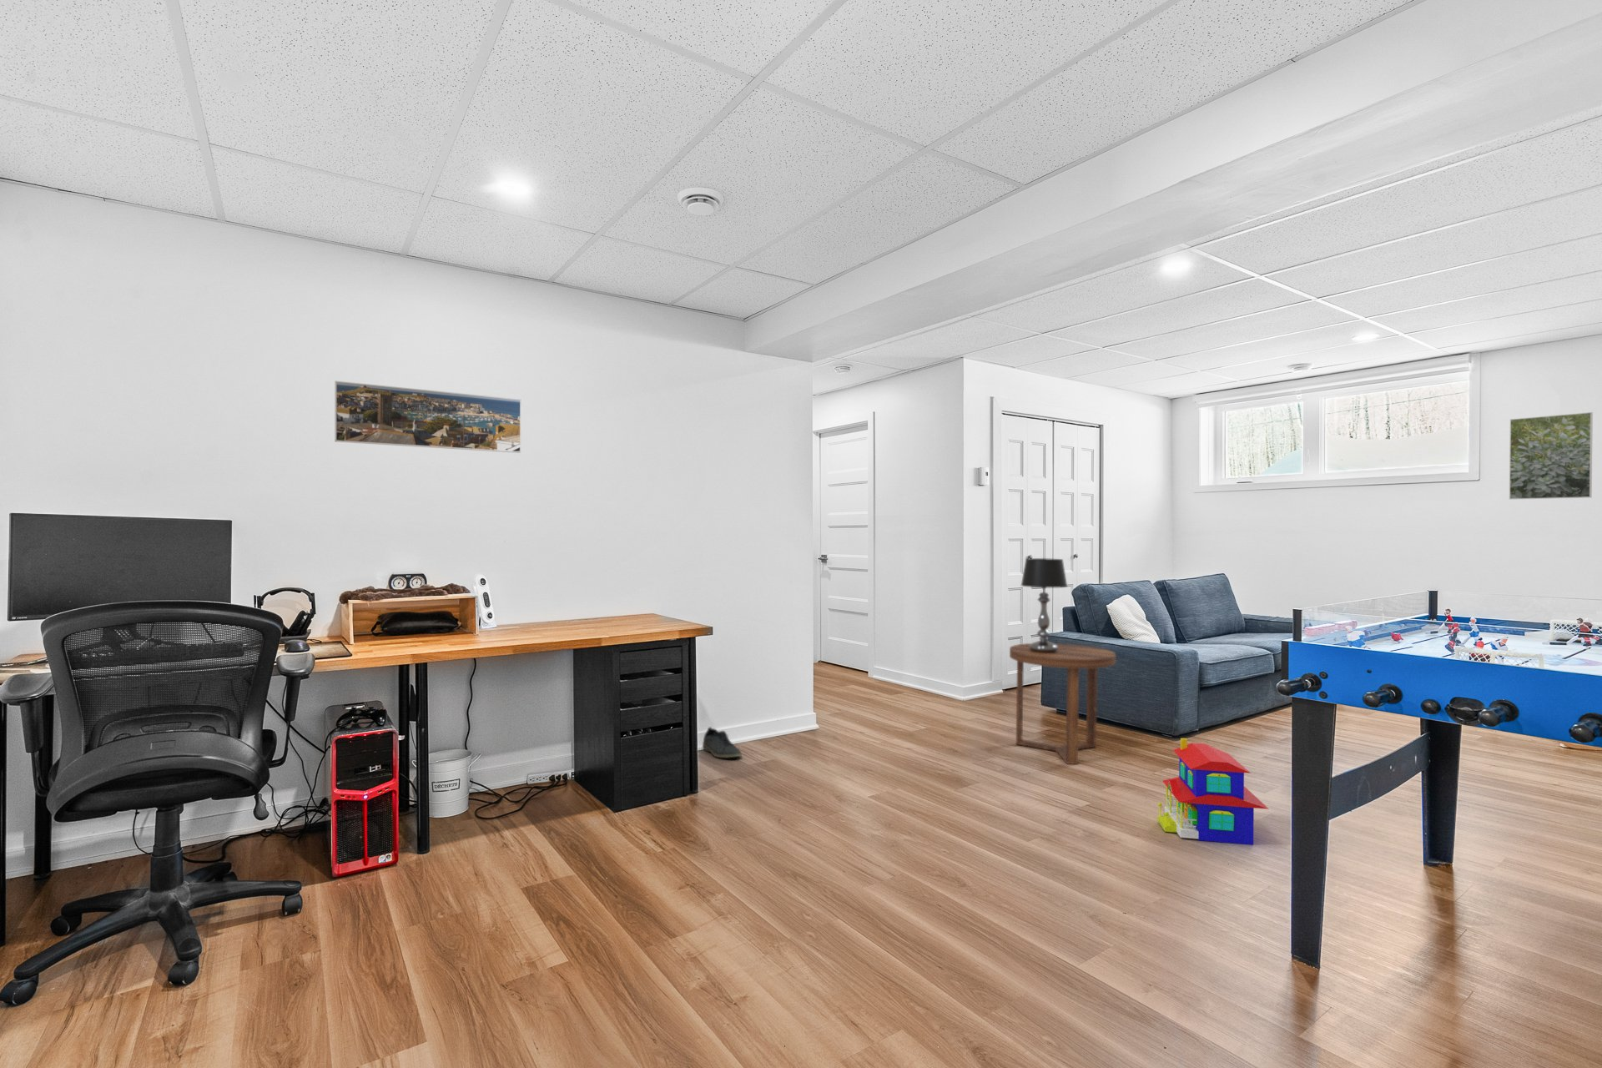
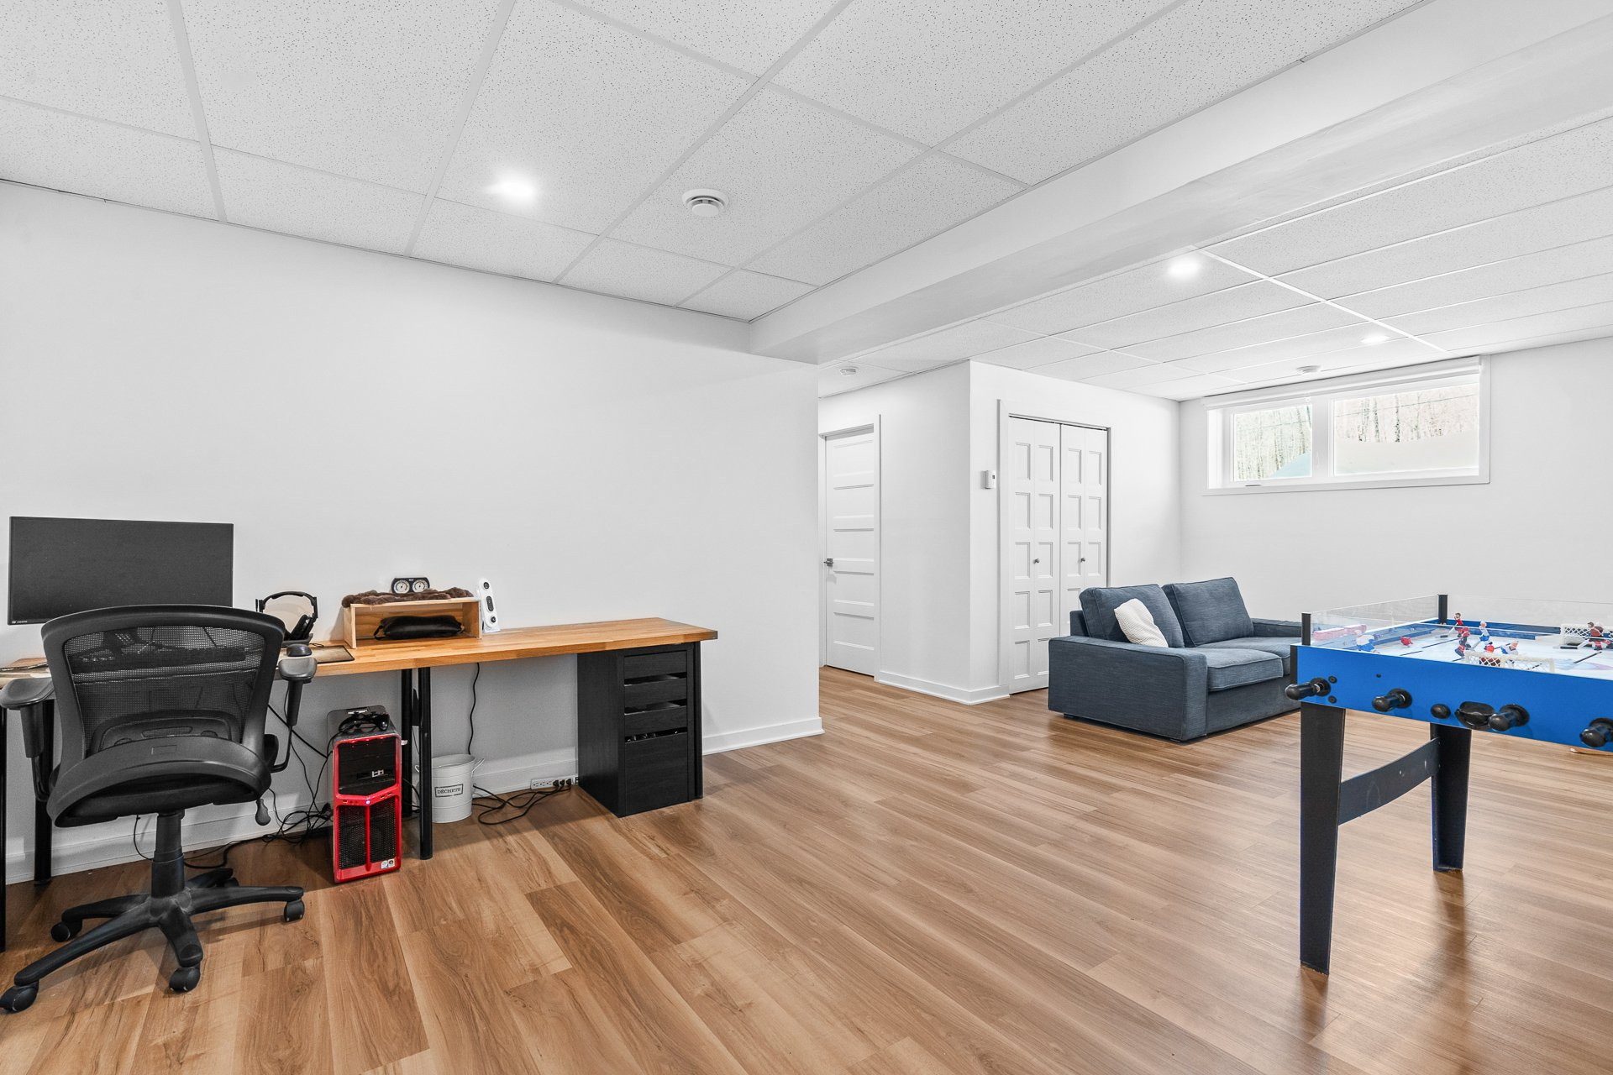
- toy house [1157,738,1269,846]
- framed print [1509,411,1594,501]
- side table [1008,642,1117,765]
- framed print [334,380,521,454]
- shoe [702,726,743,759]
- table lamp [1020,558,1068,652]
